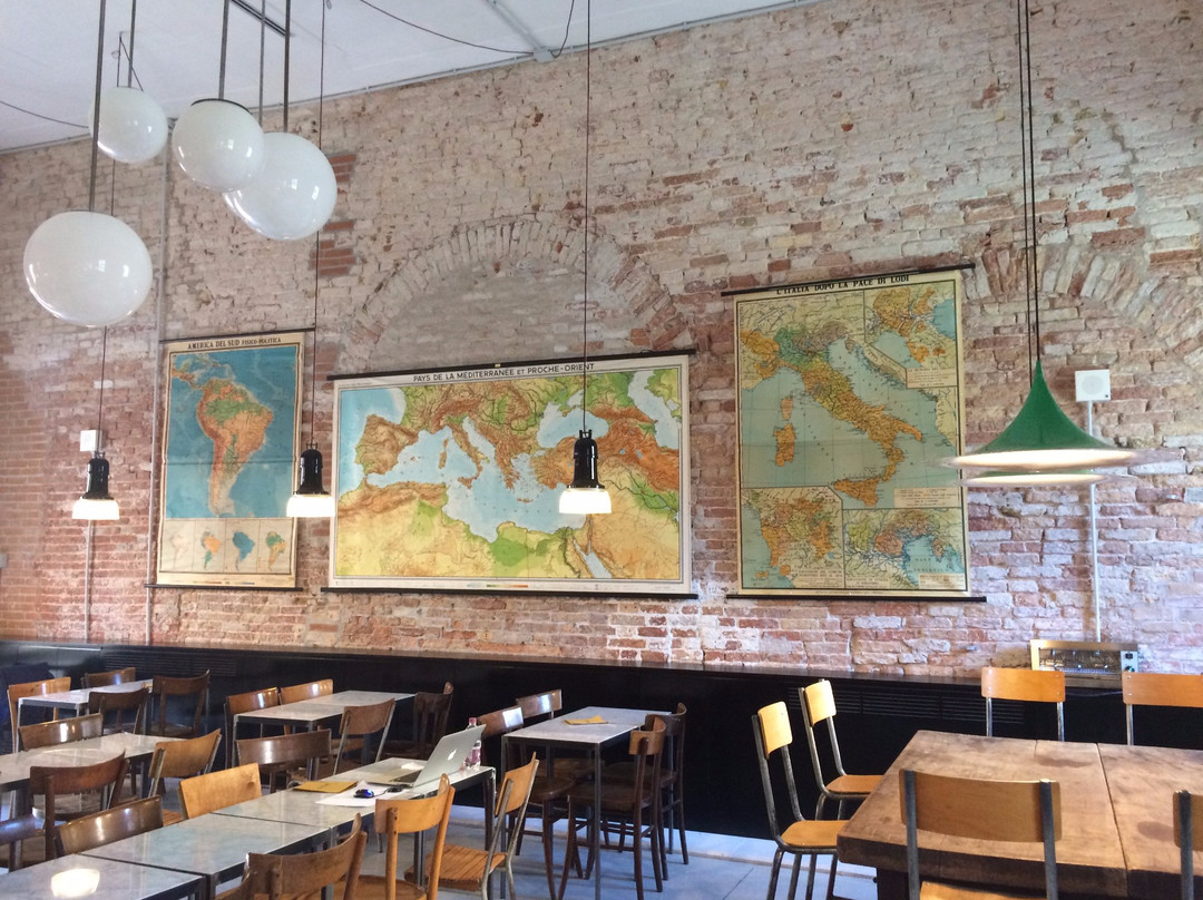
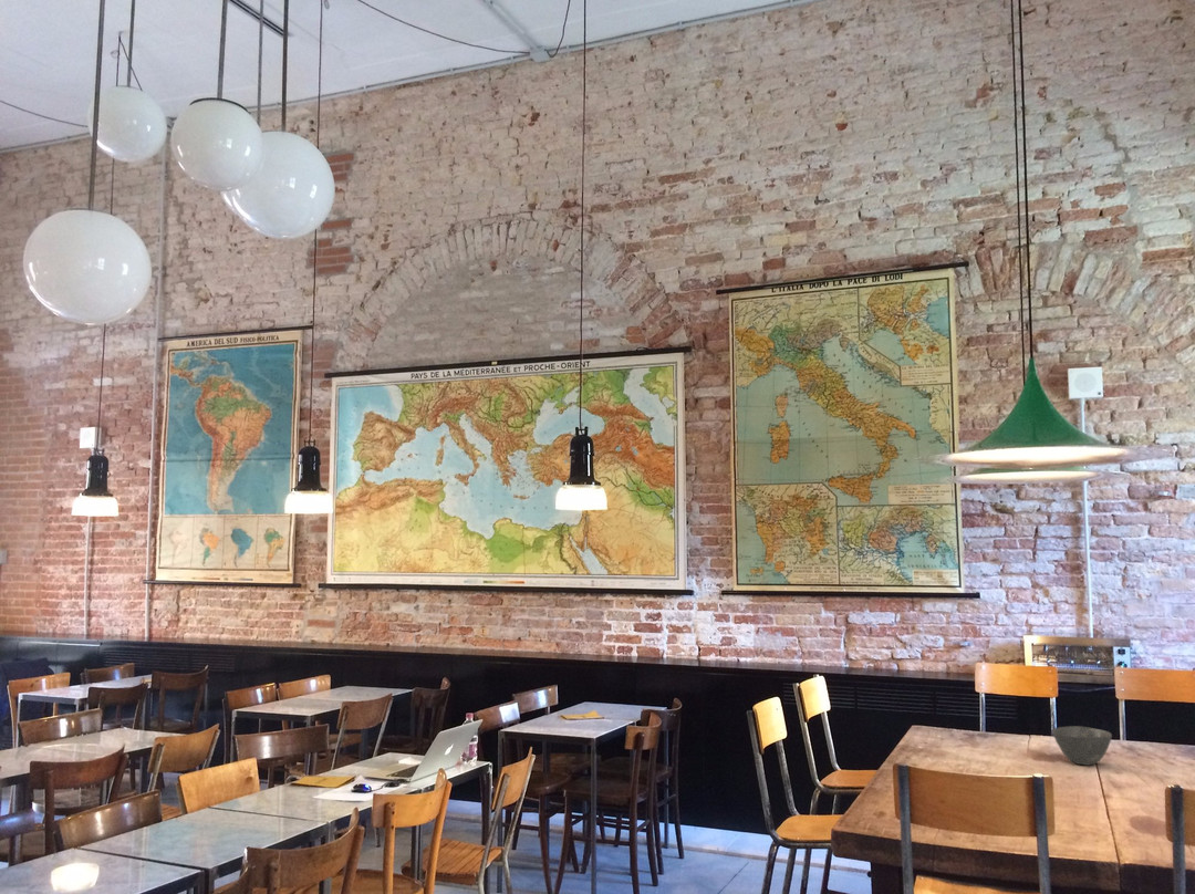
+ bowl [1051,725,1113,767]
